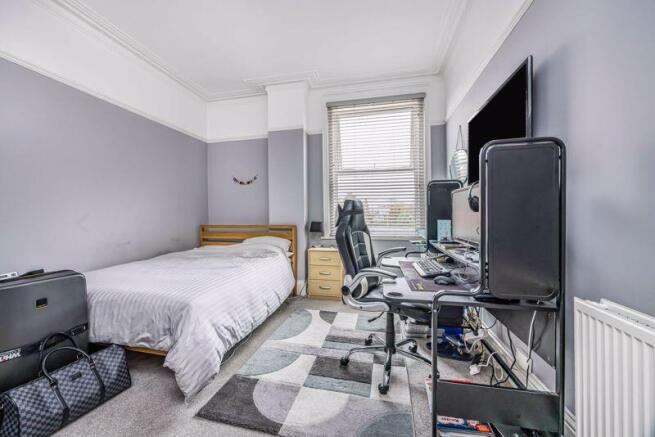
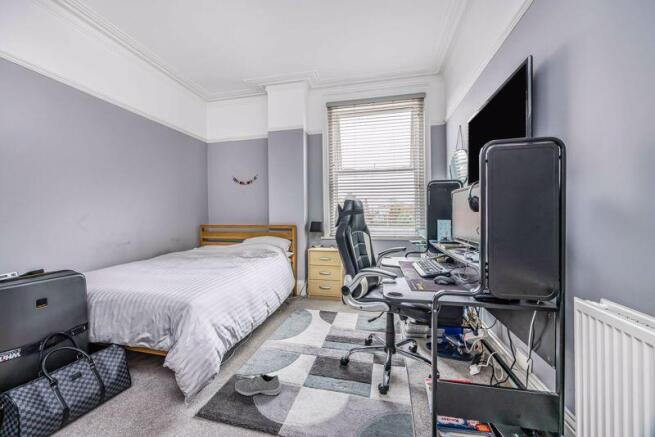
+ sneaker [234,372,282,397]
